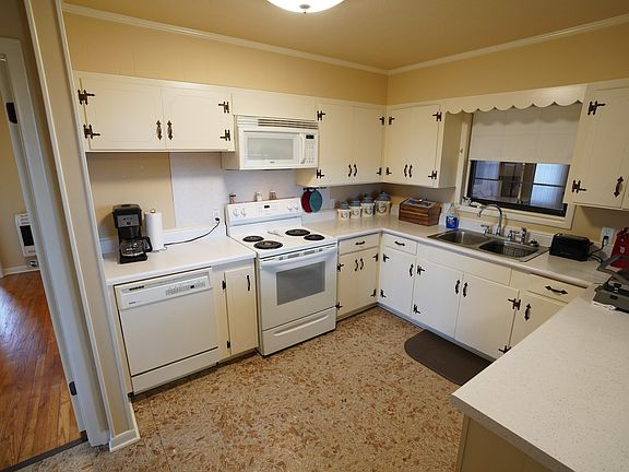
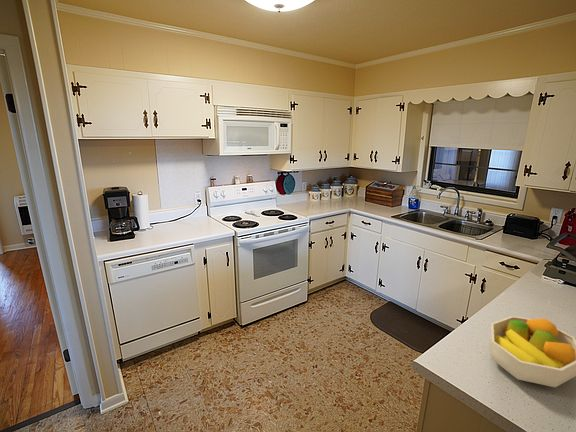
+ fruit bowl [490,315,576,388]
